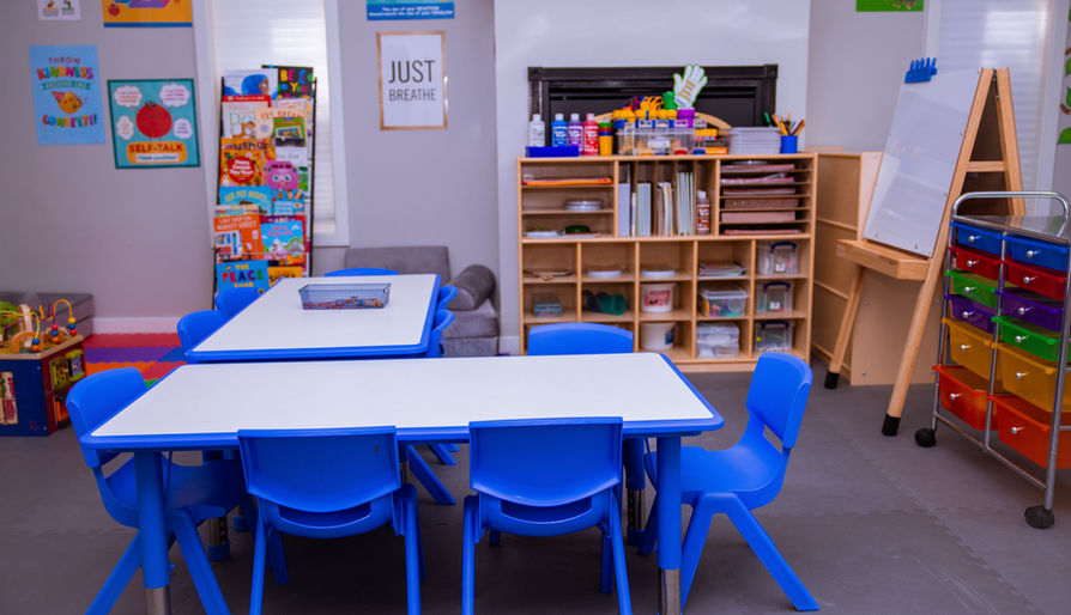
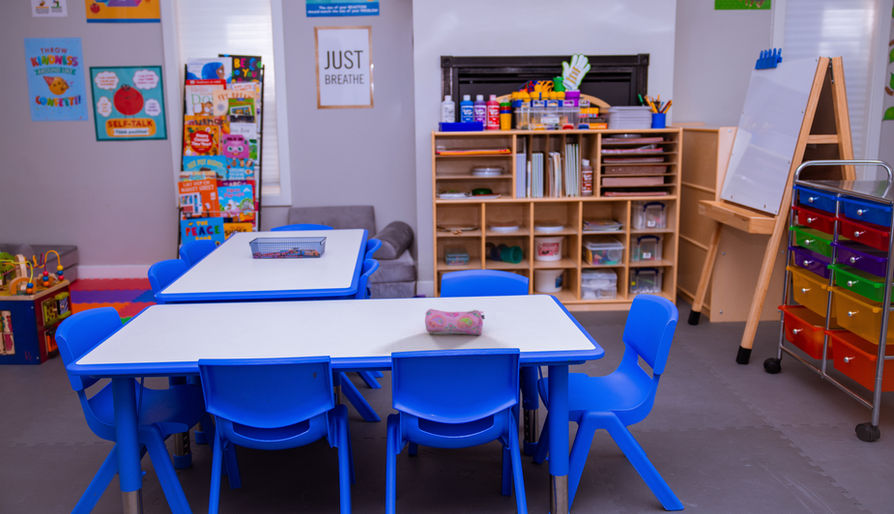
+ pencil case [424,308,486,336]
